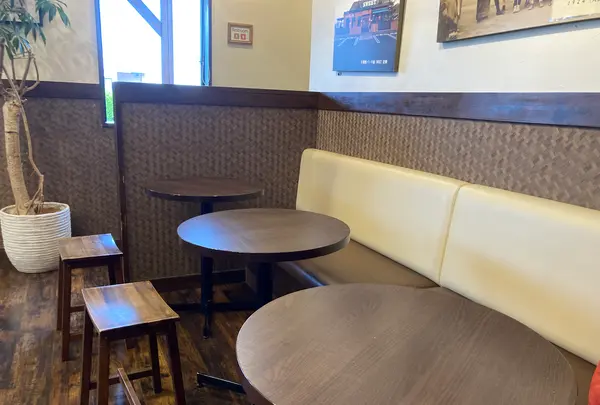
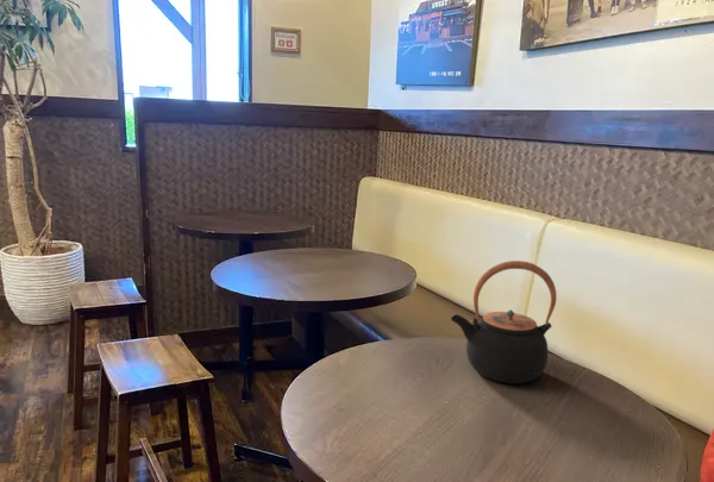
+ teapot [450,259,558,384]
